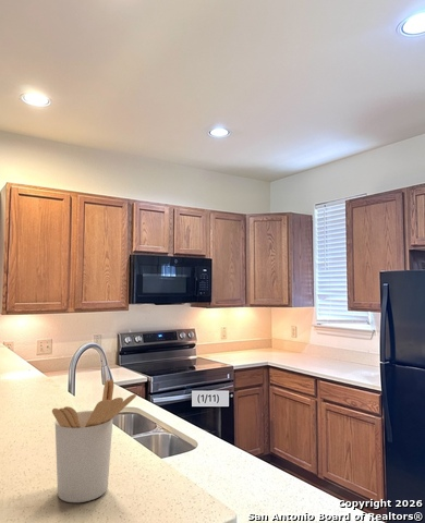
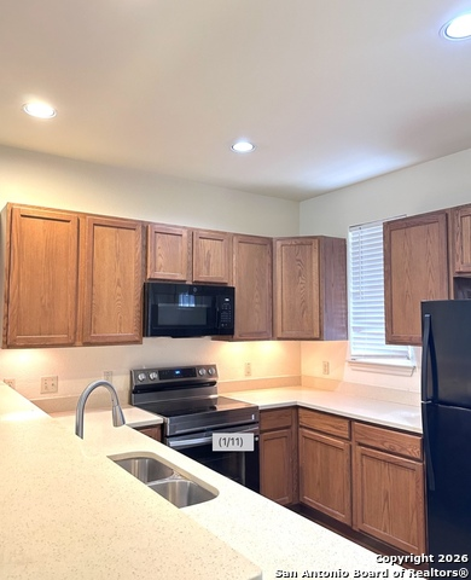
- utensil holder [51,378,137,503]
